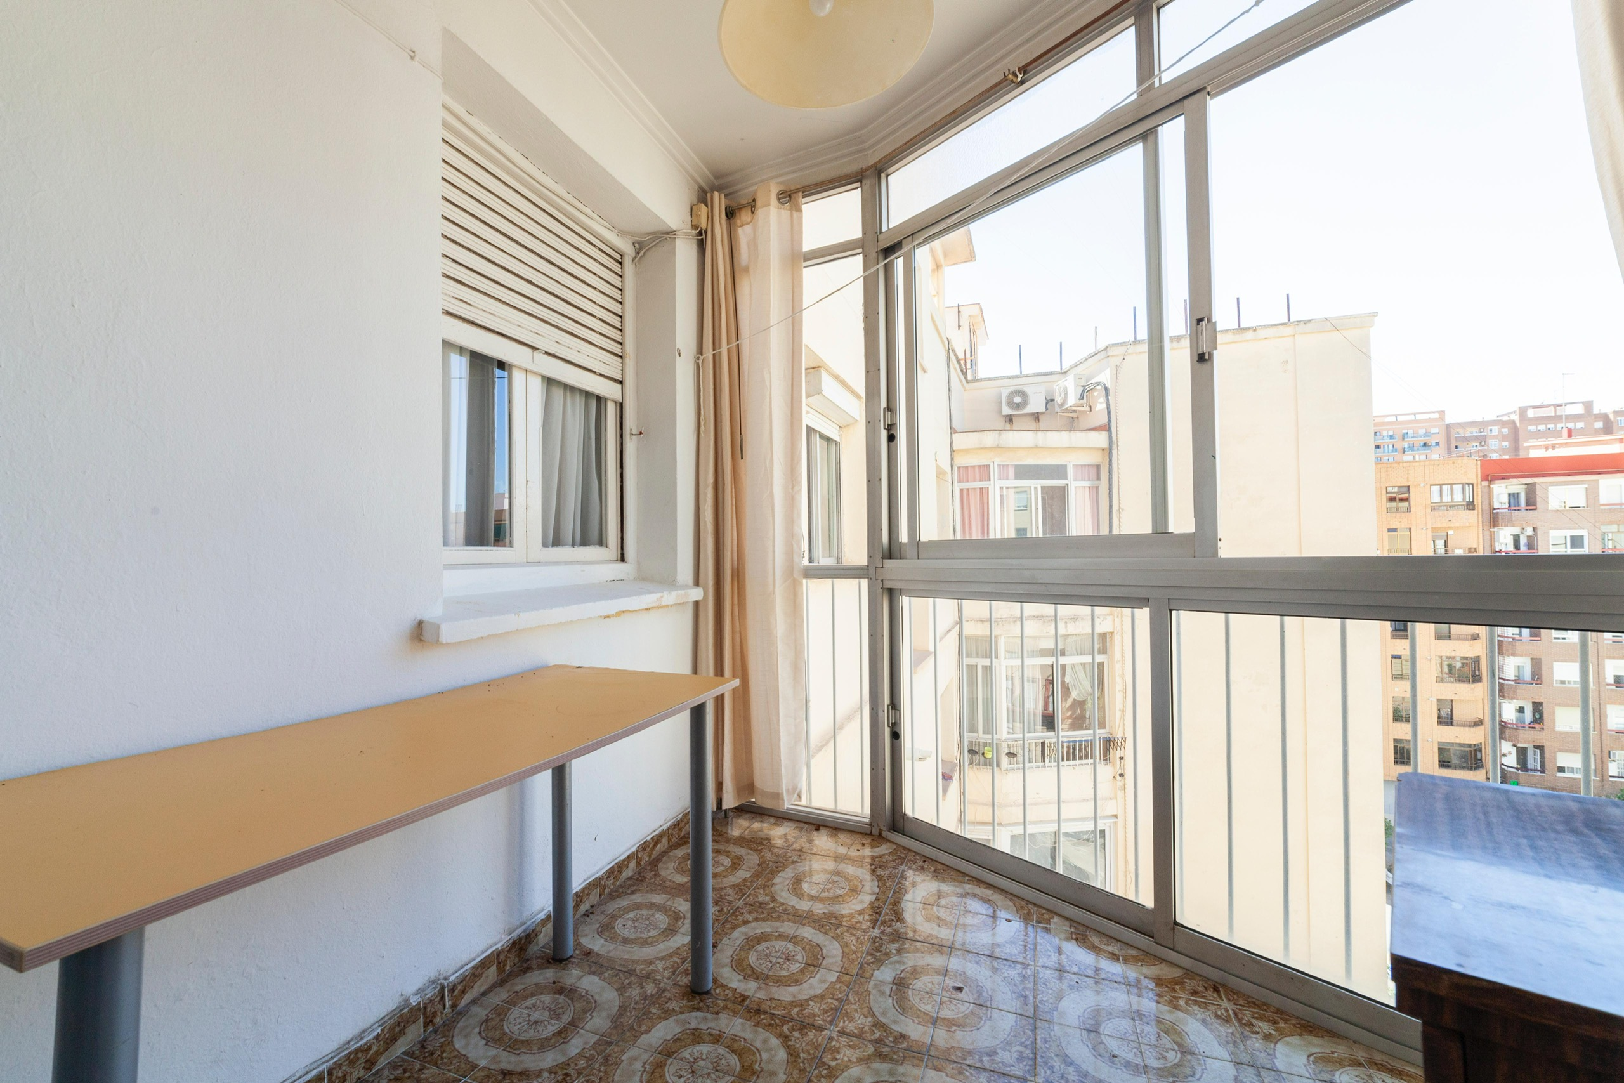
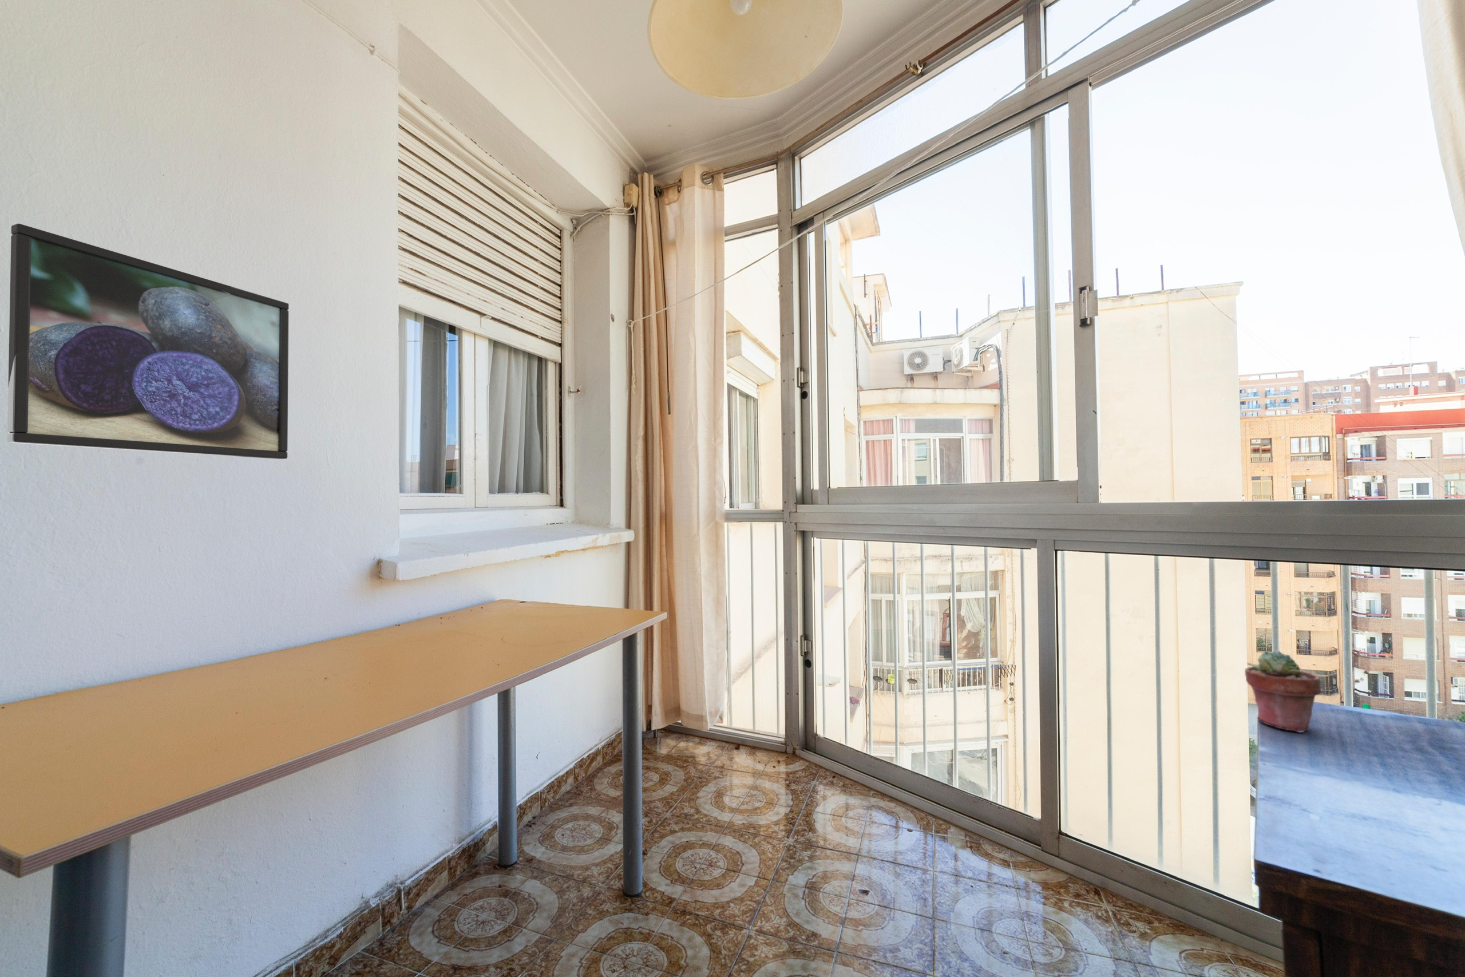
+ potted succulent [1244,650,1322,733]
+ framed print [7,224,290,459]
